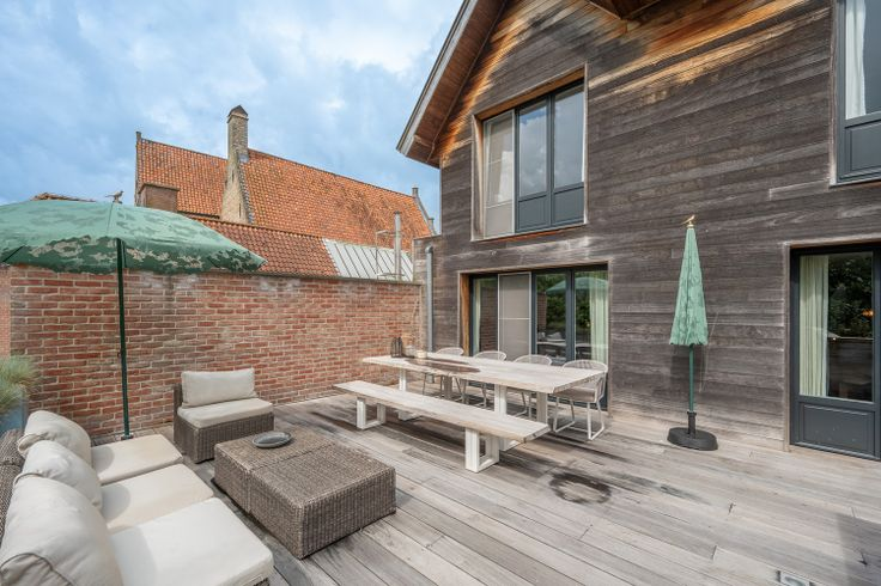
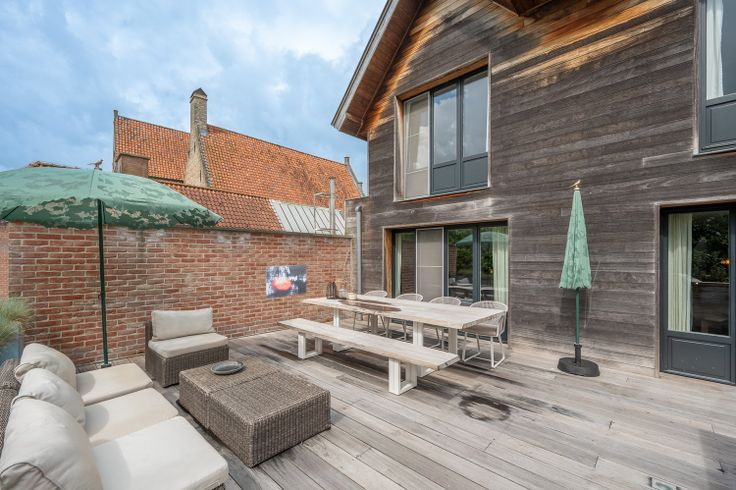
+ wall art [265,264,308,299]
